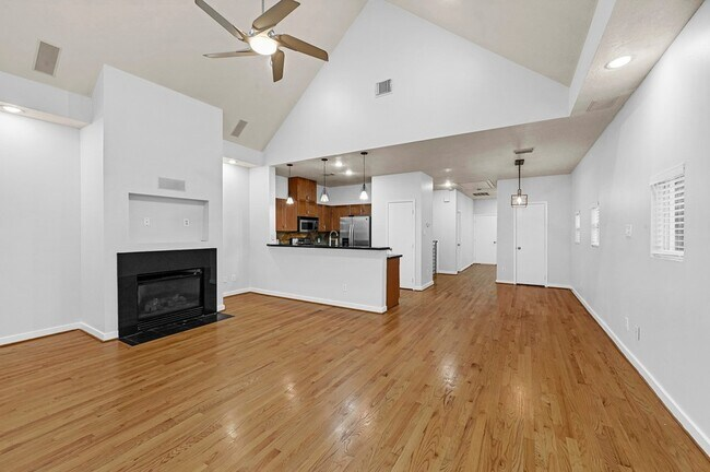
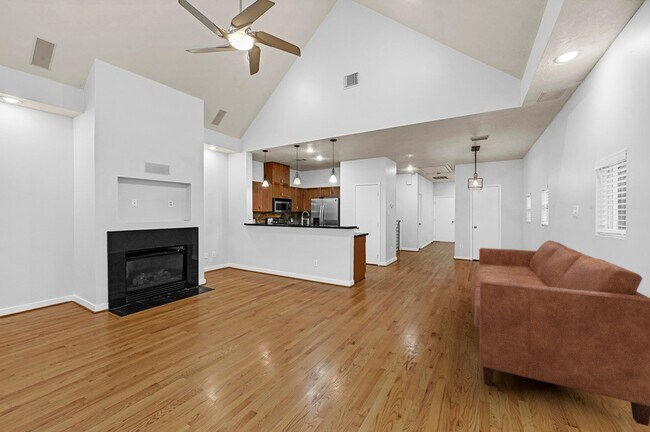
+ sofa [472,240,650,427]
